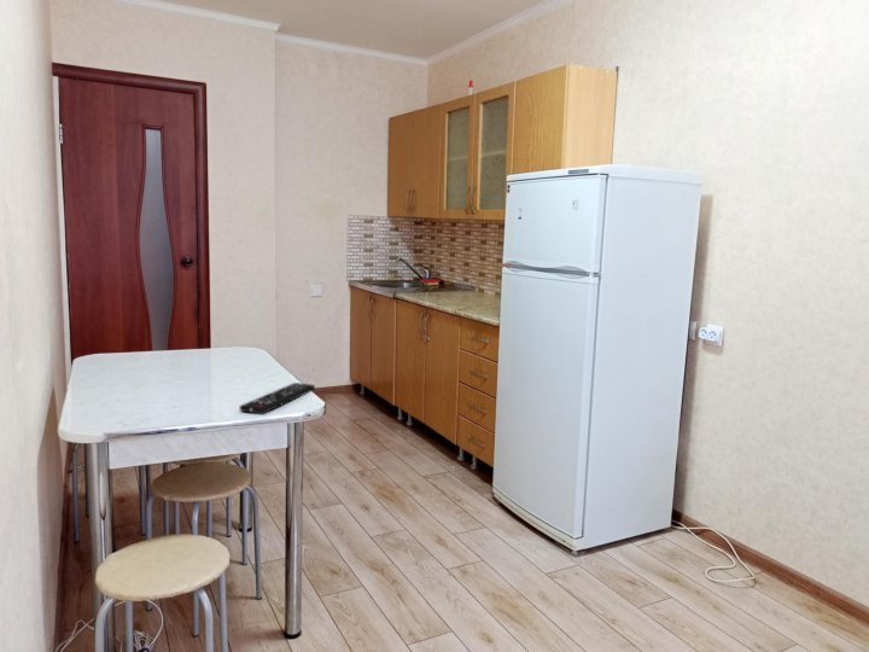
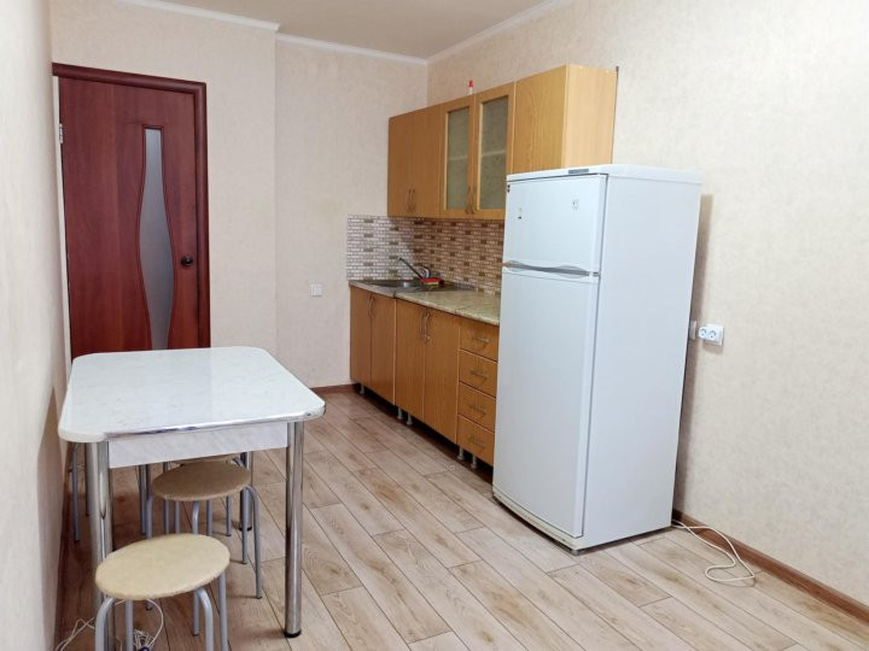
- remote control [239,382,316,415]
